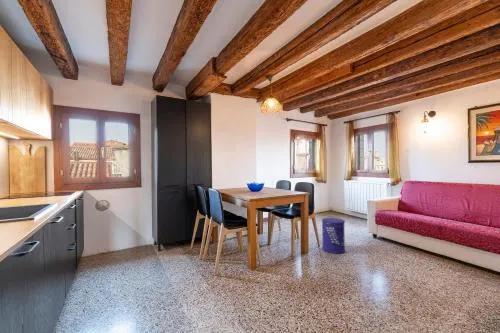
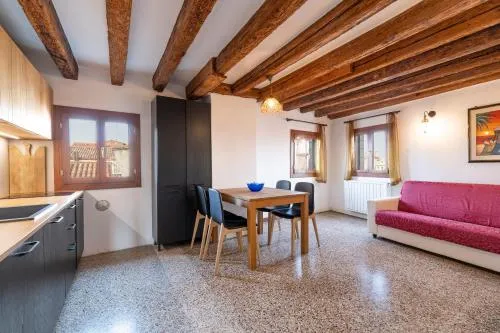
- waste bin [321,217,346,254]
